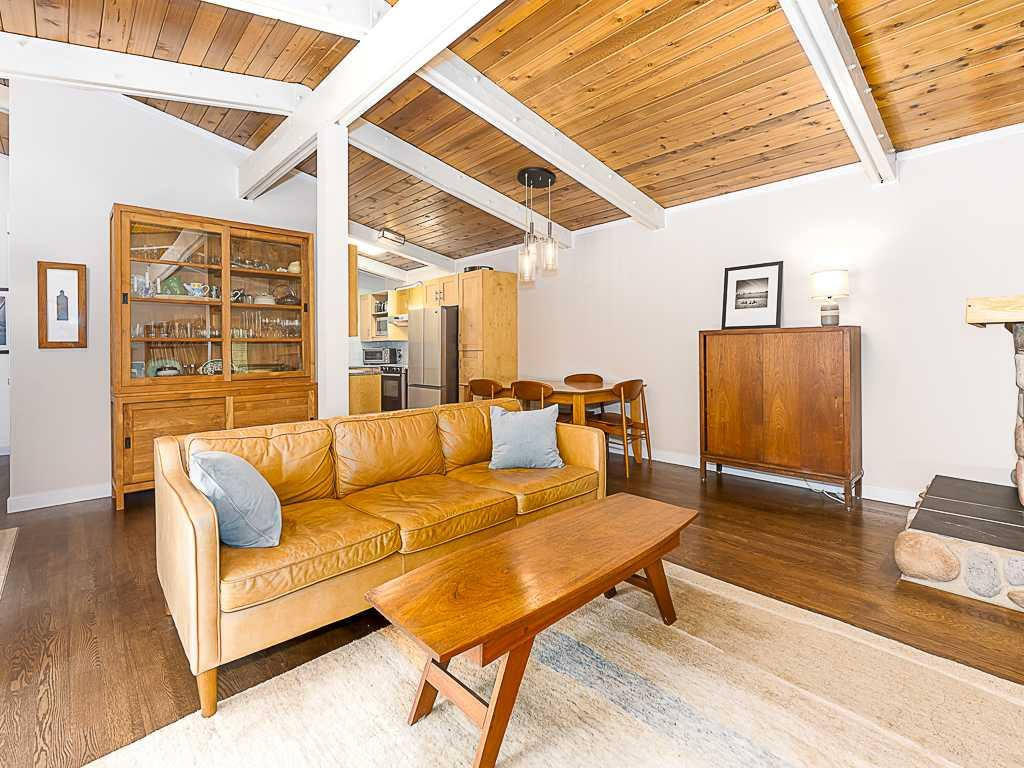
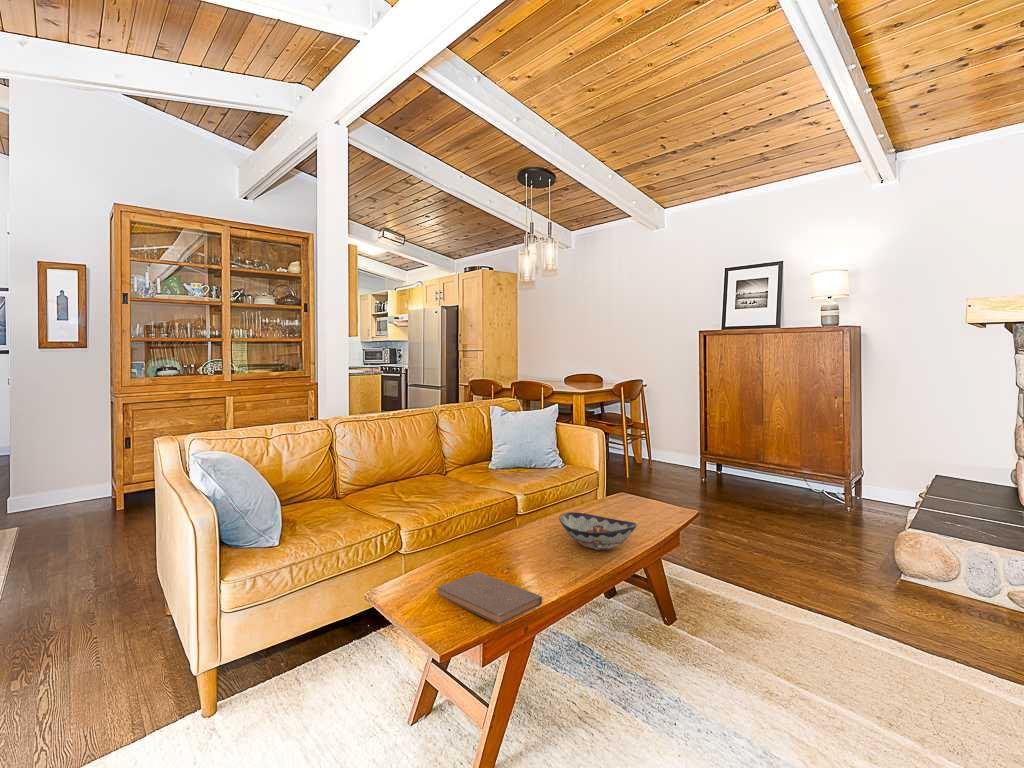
+ book [436,571,543,626]
+ decorative bowl [558,511,638,551]
